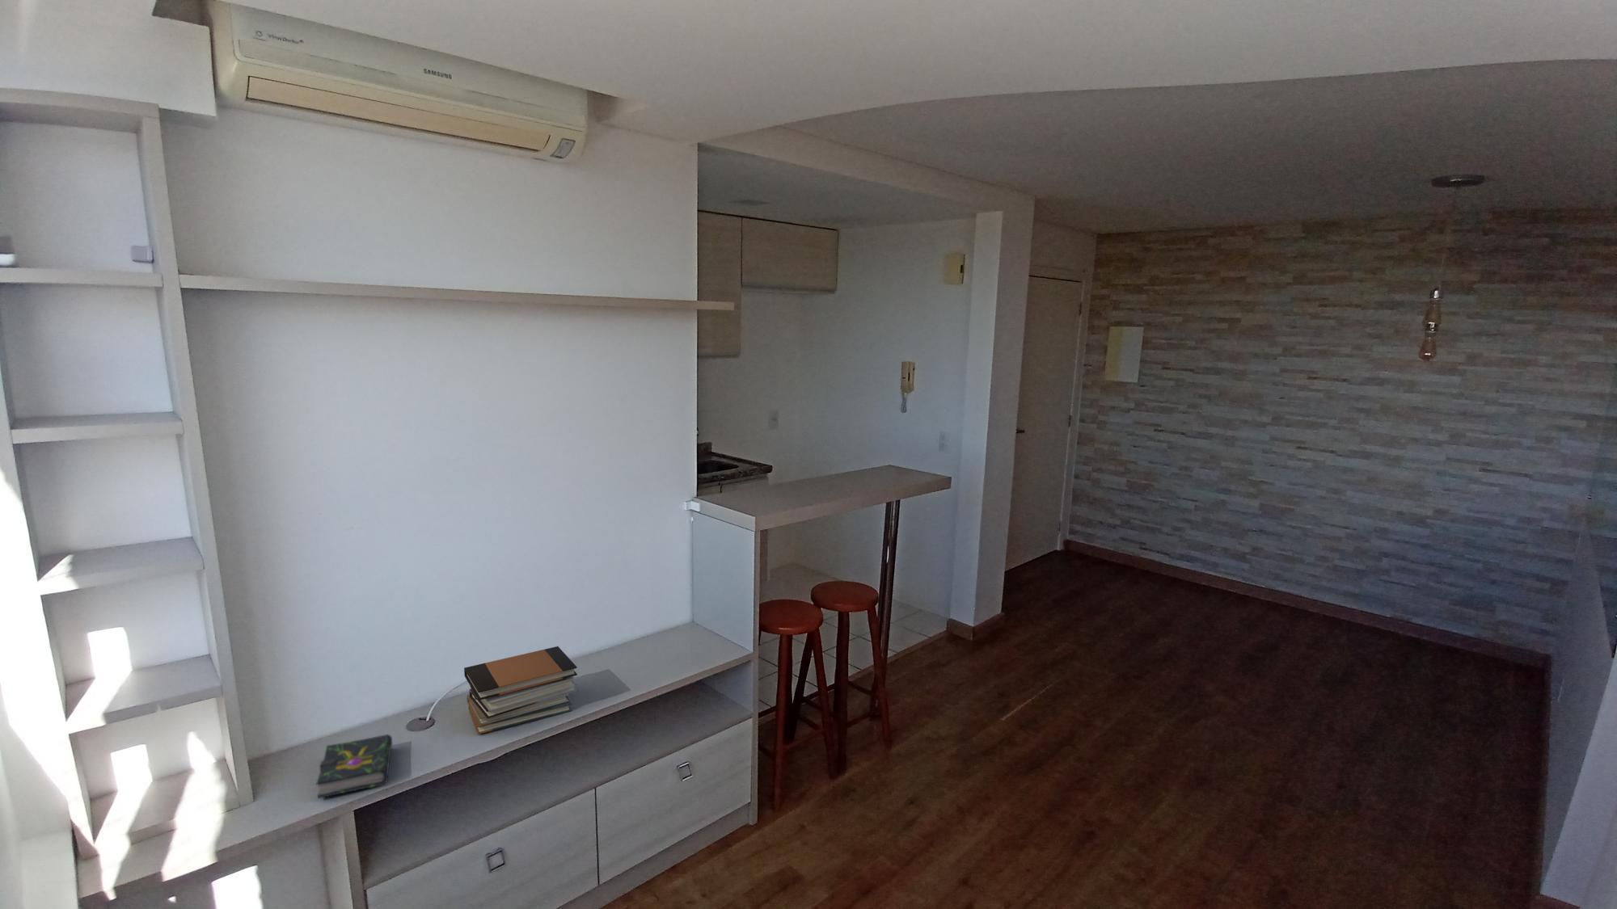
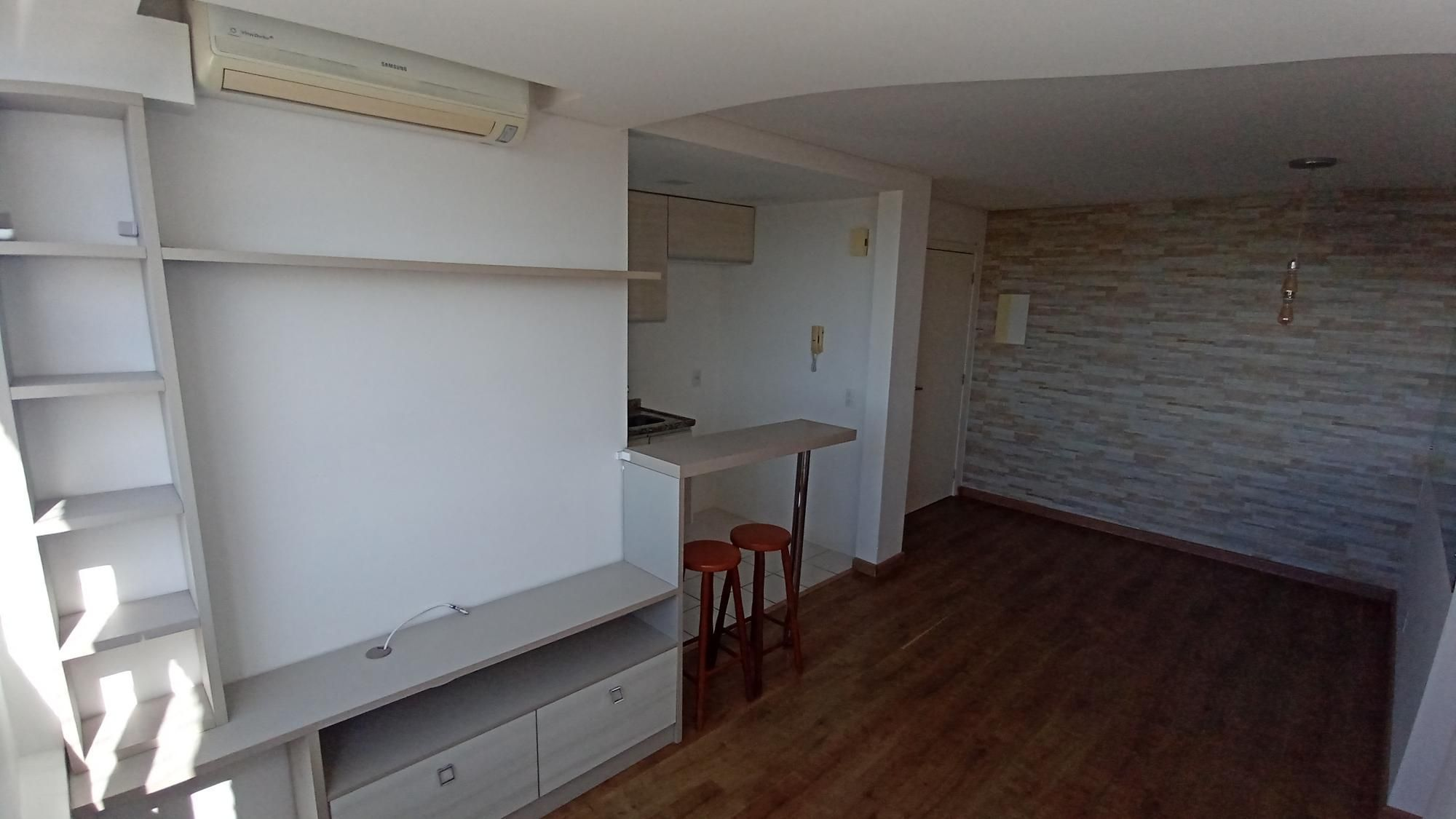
- book [315,734,393,799]
- book stack [463,646,579,735]
